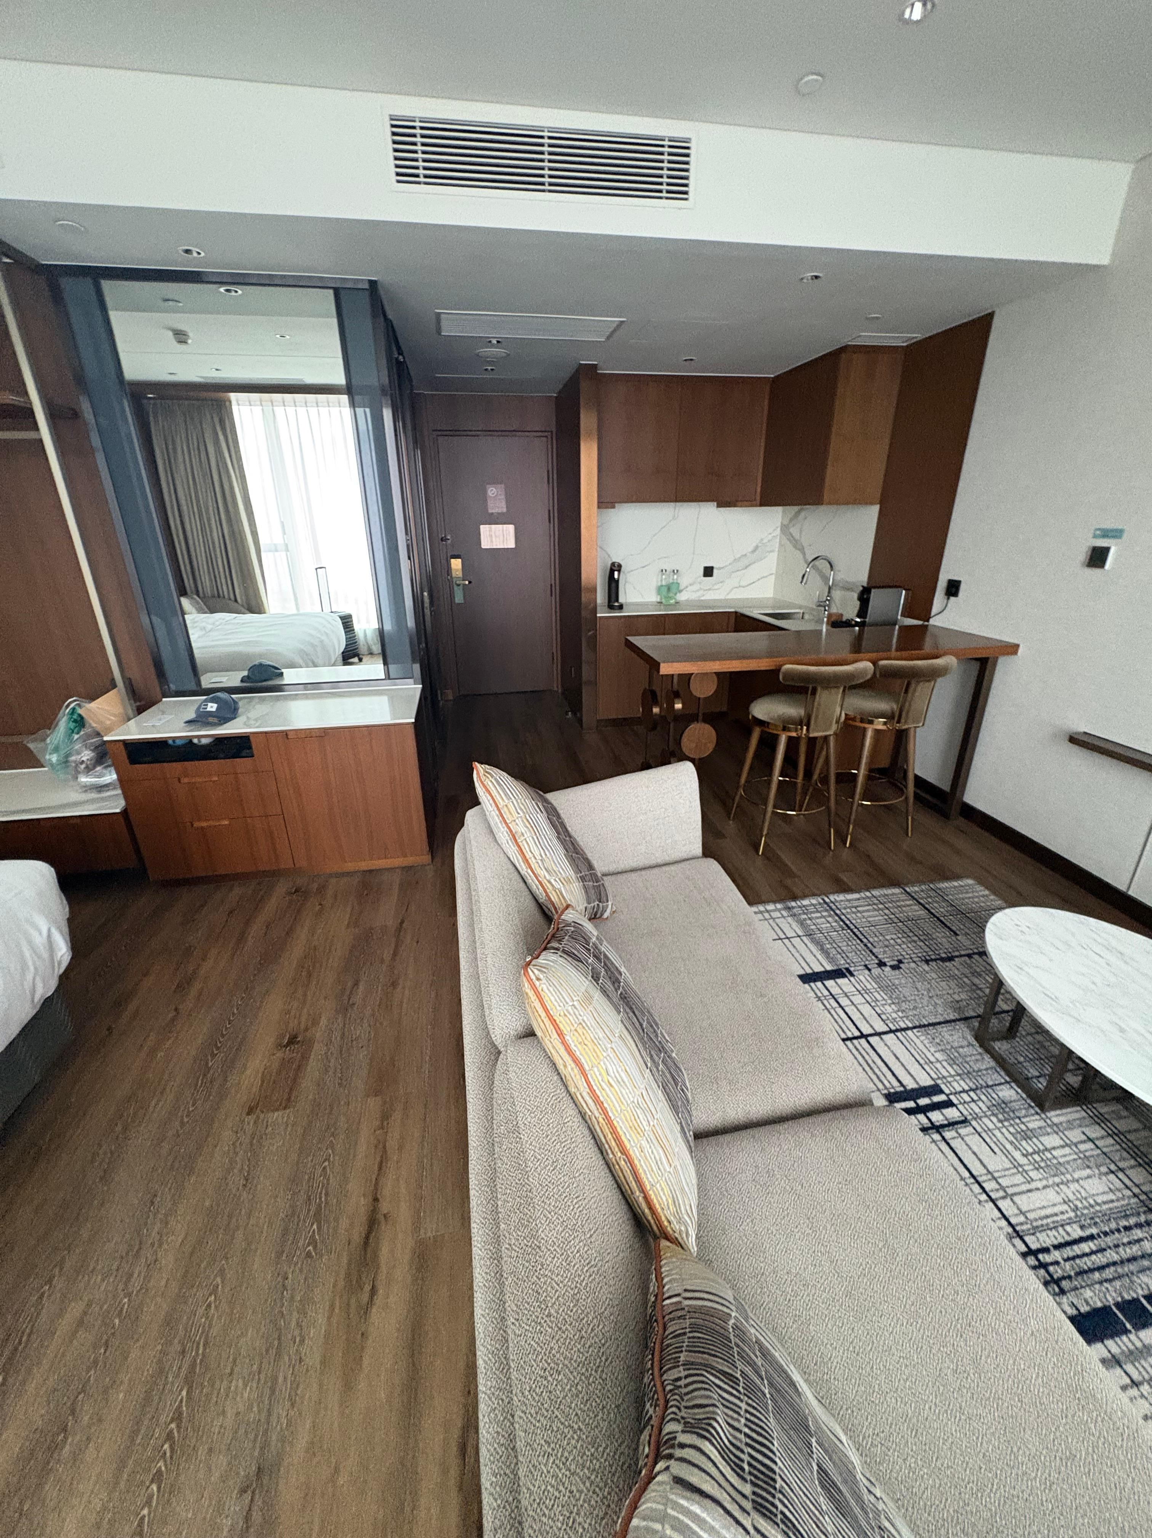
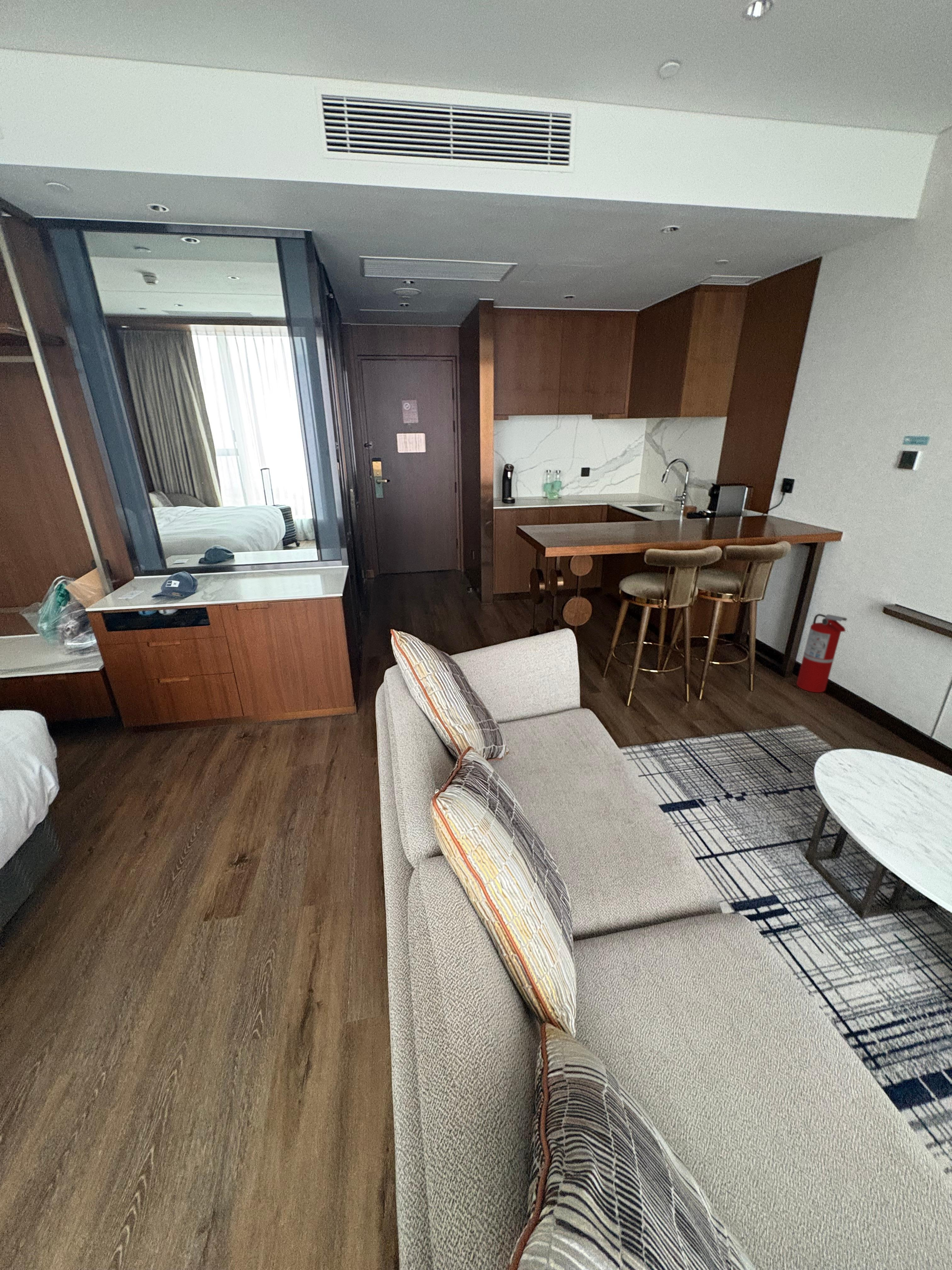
+ fire extinguisher [796,614,847,693]
